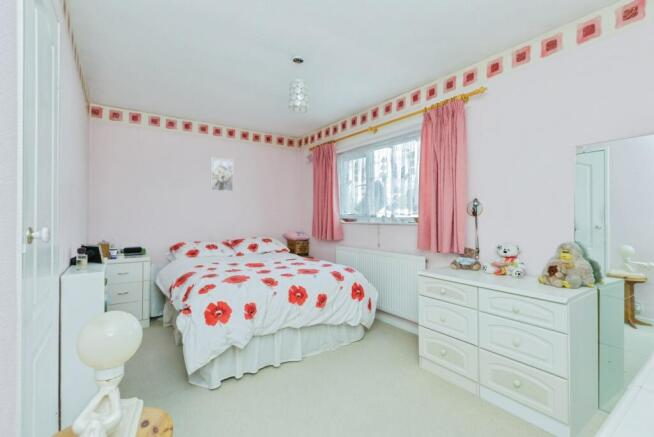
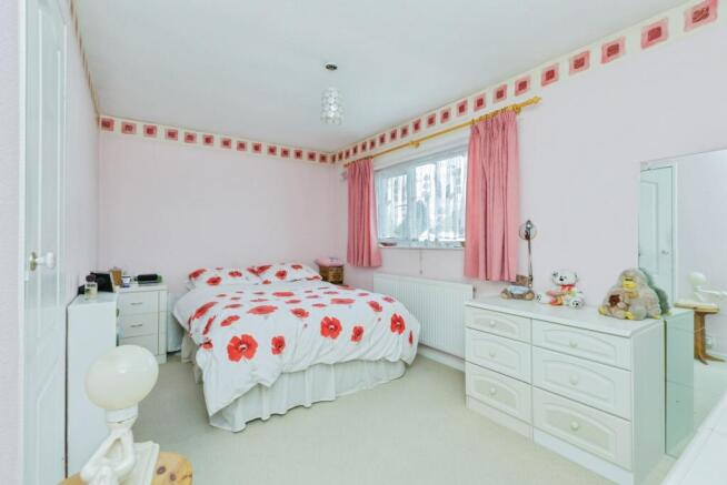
- wall art [209,156,235,193]
